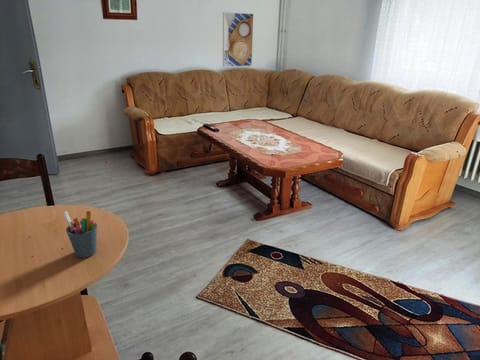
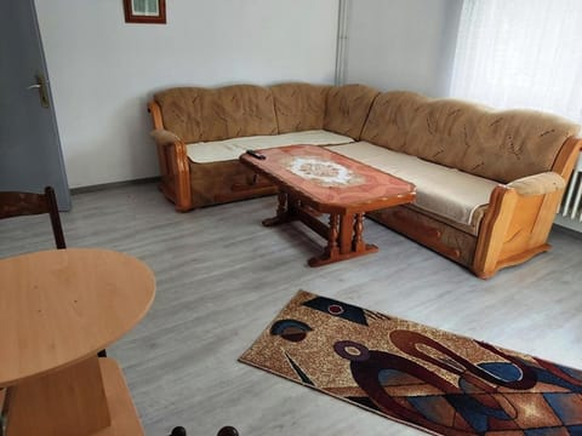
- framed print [222,11,254,68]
- pen holder [62,210,98,259]
